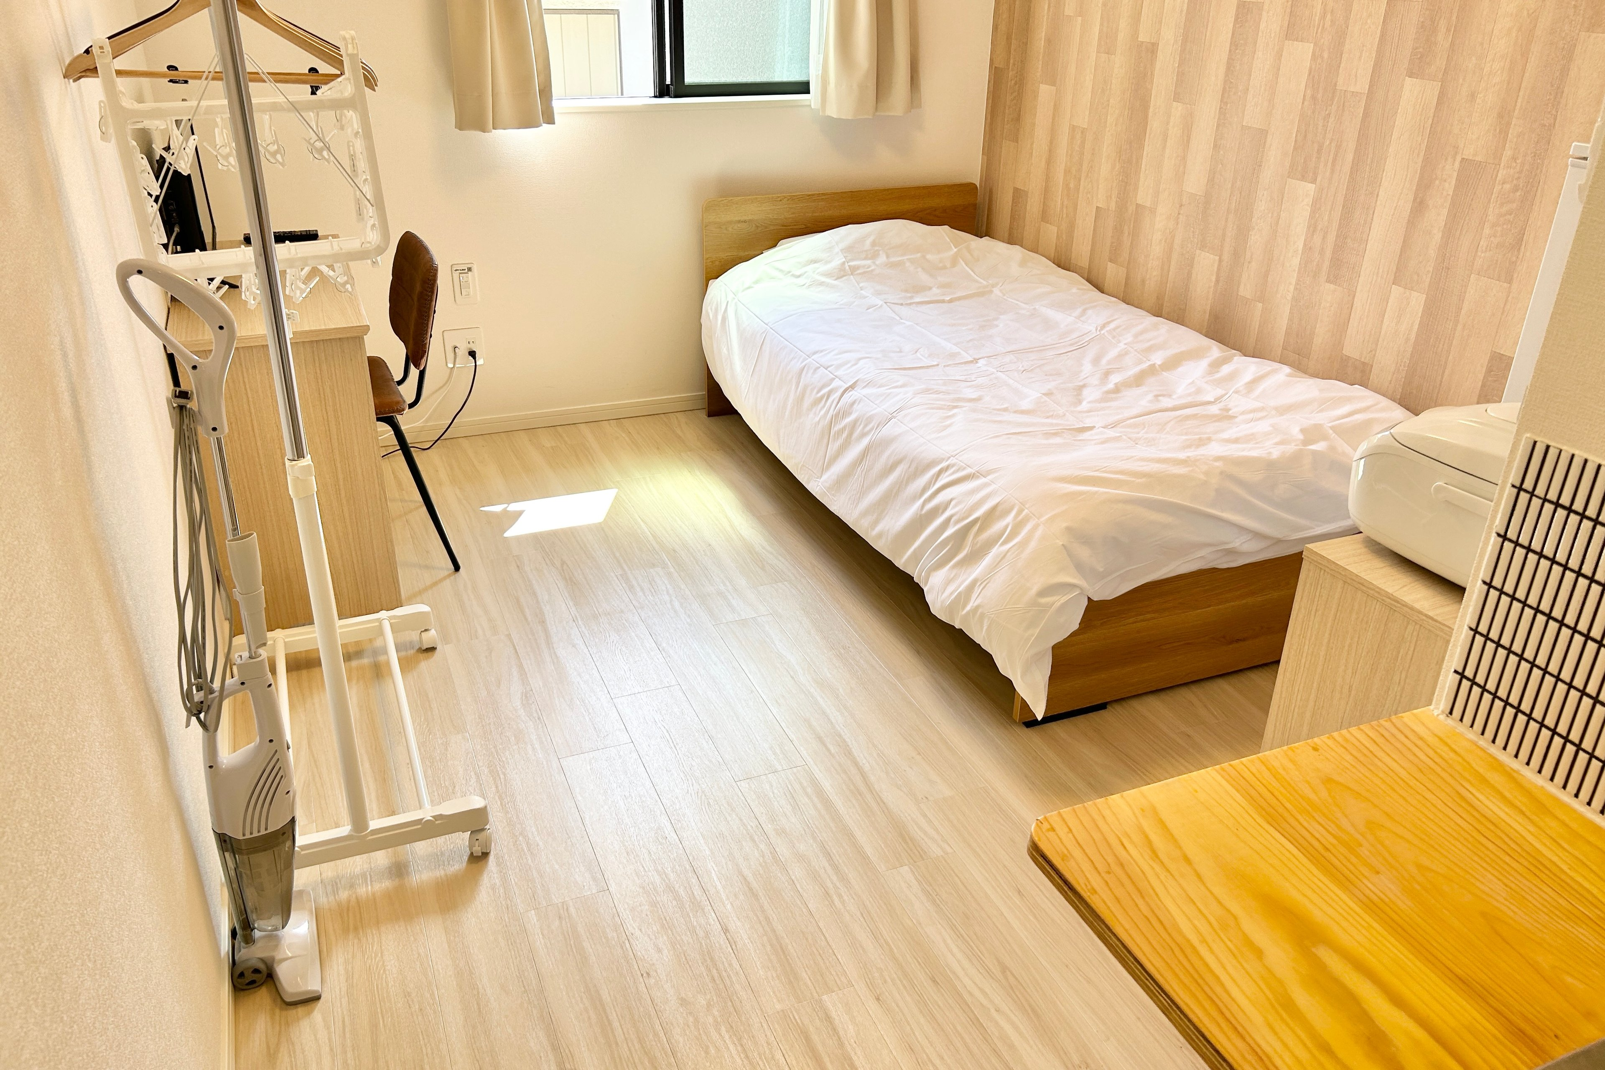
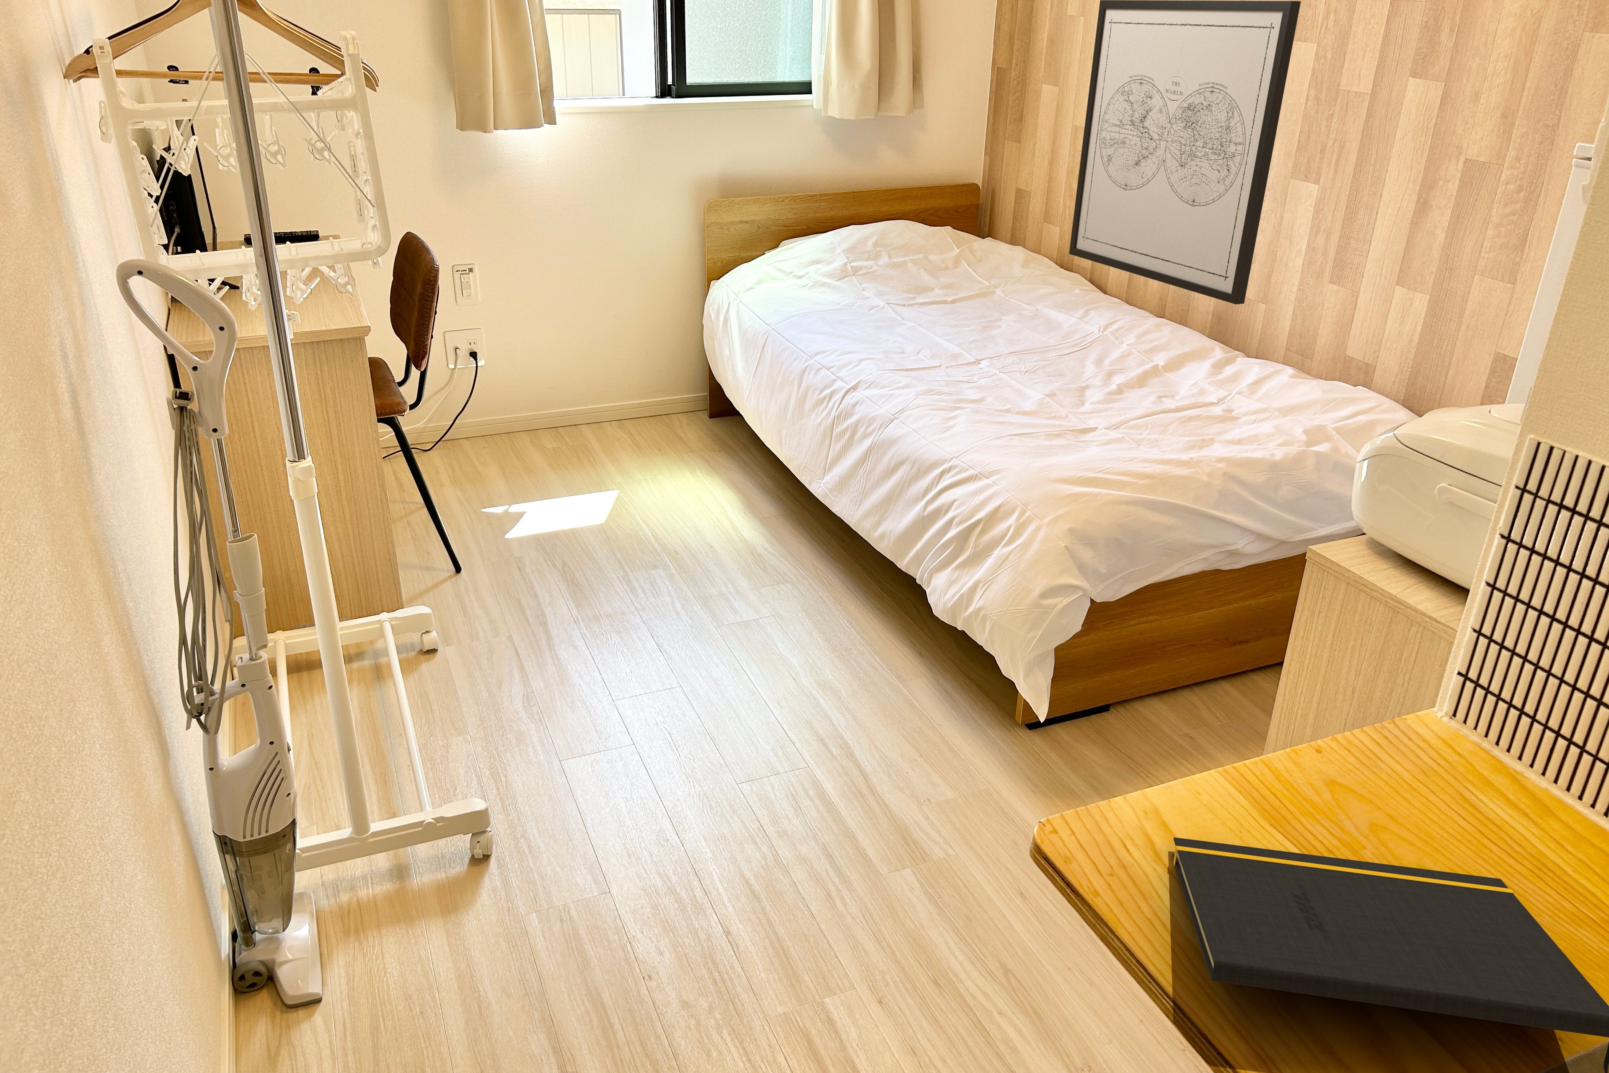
+ wall art [1069,0,1301,304]
+ notepad [1172,837,1609,1073]
